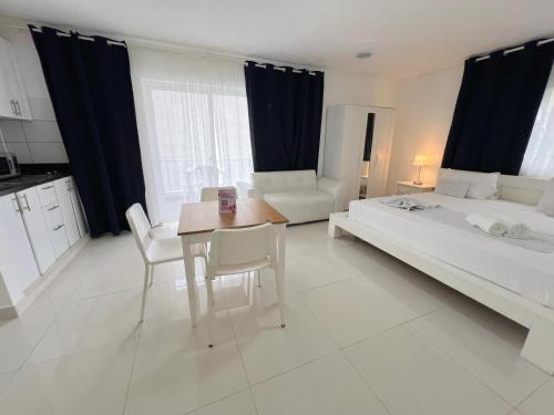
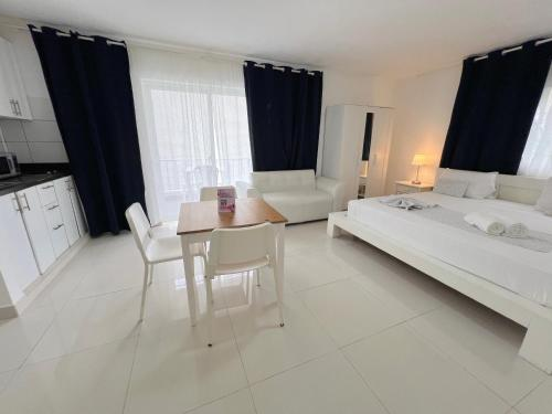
- ceiling light [350,39,379,61]
